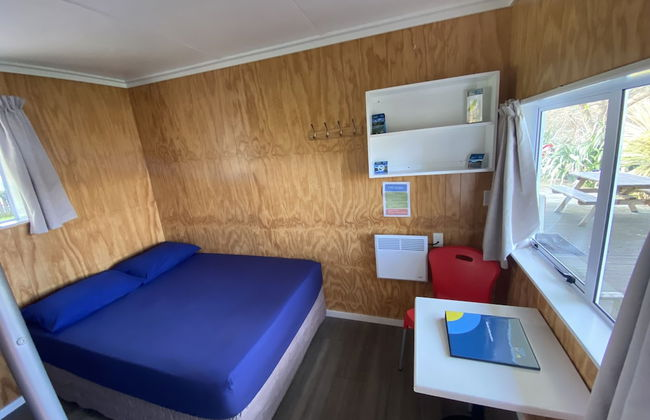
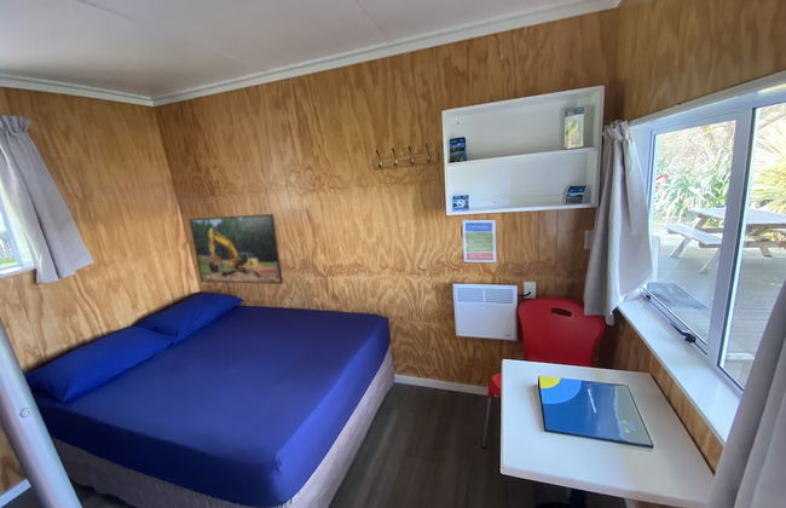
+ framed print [187,213,284,285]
